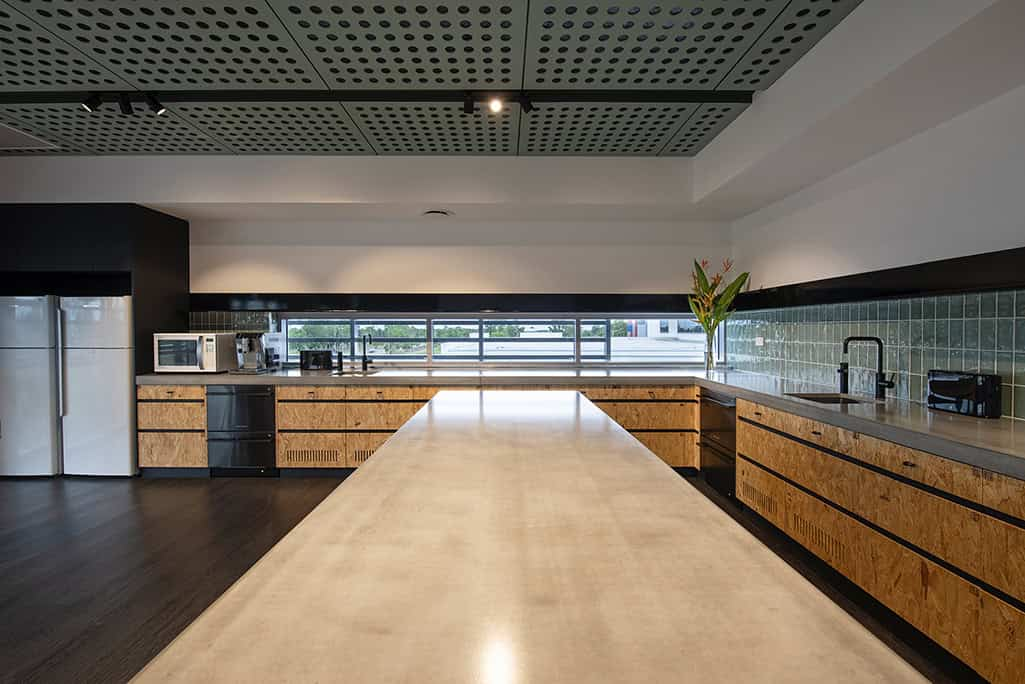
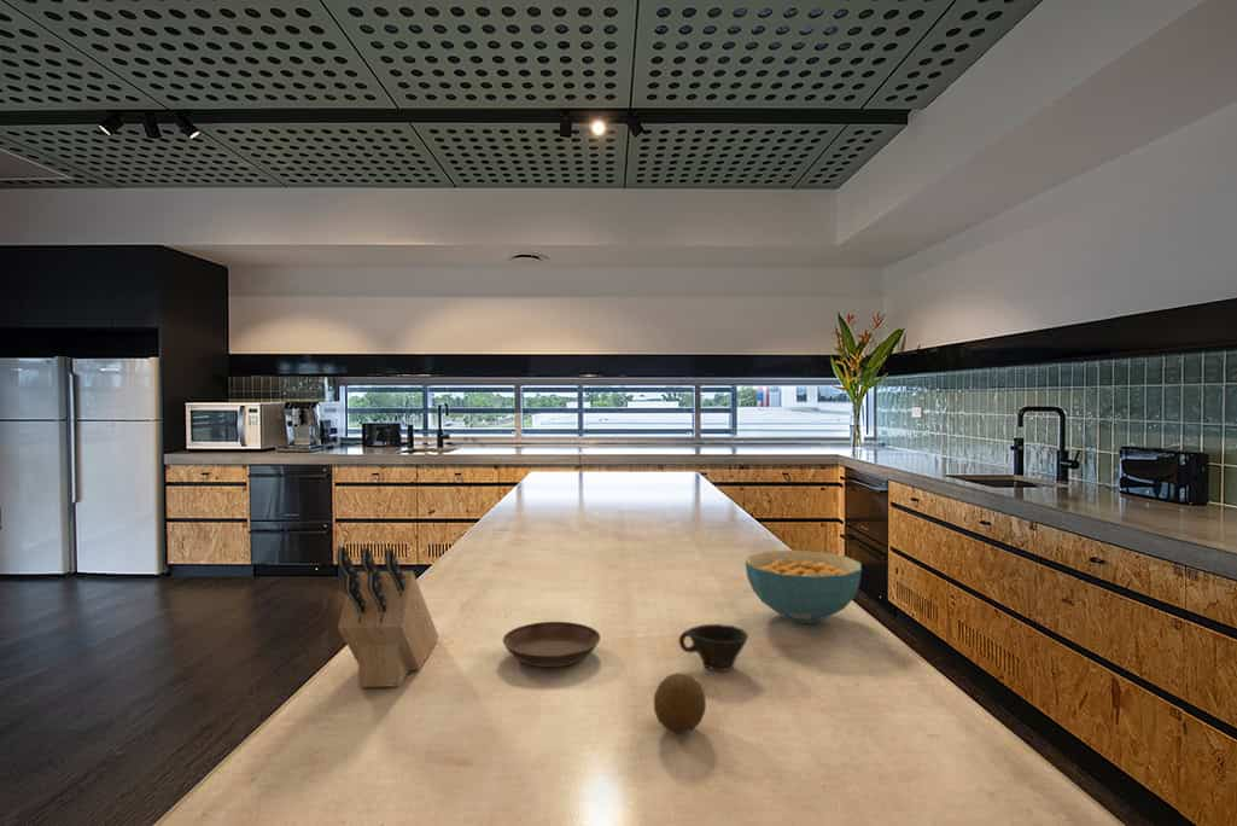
+ cup [678,623,749,673]
+ saucer [502,621,601,668]
+ knife block [335,546,439,688]
+ fruit [653,671,707,734]
+ cereal bowl [743,549,863,624]
